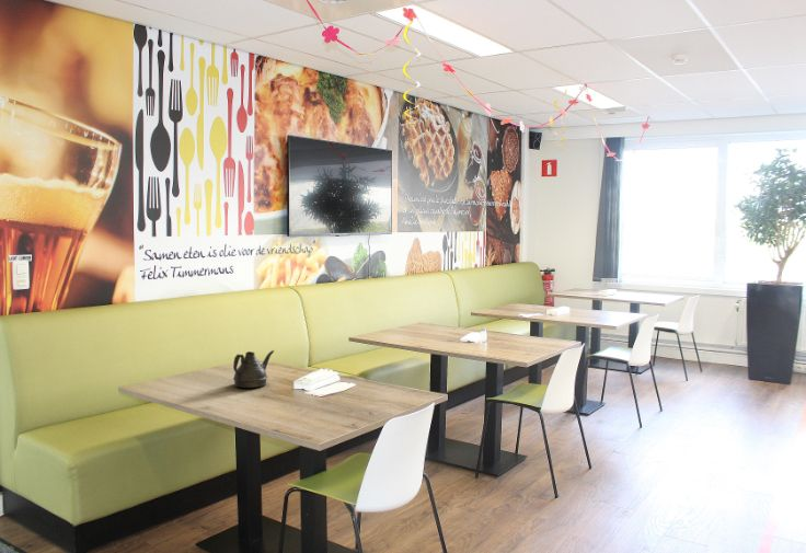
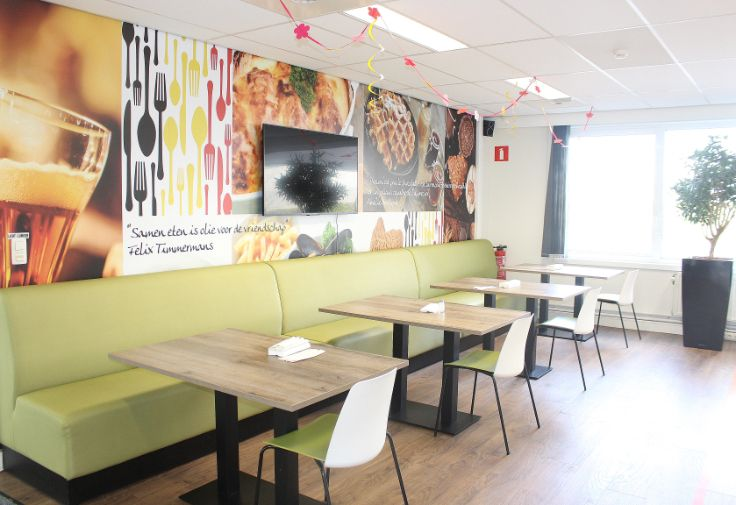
- teapot [232,349,275,389]
